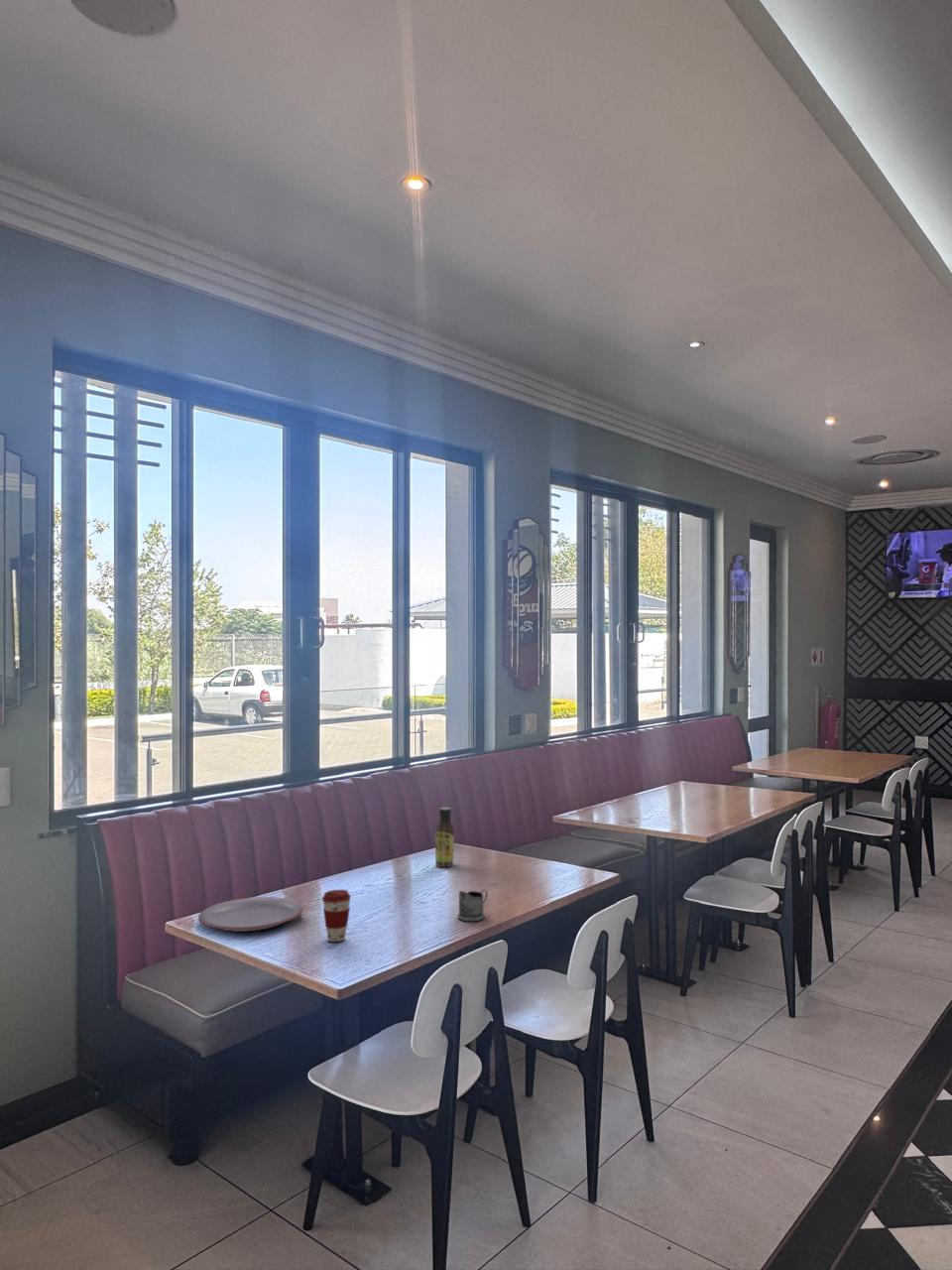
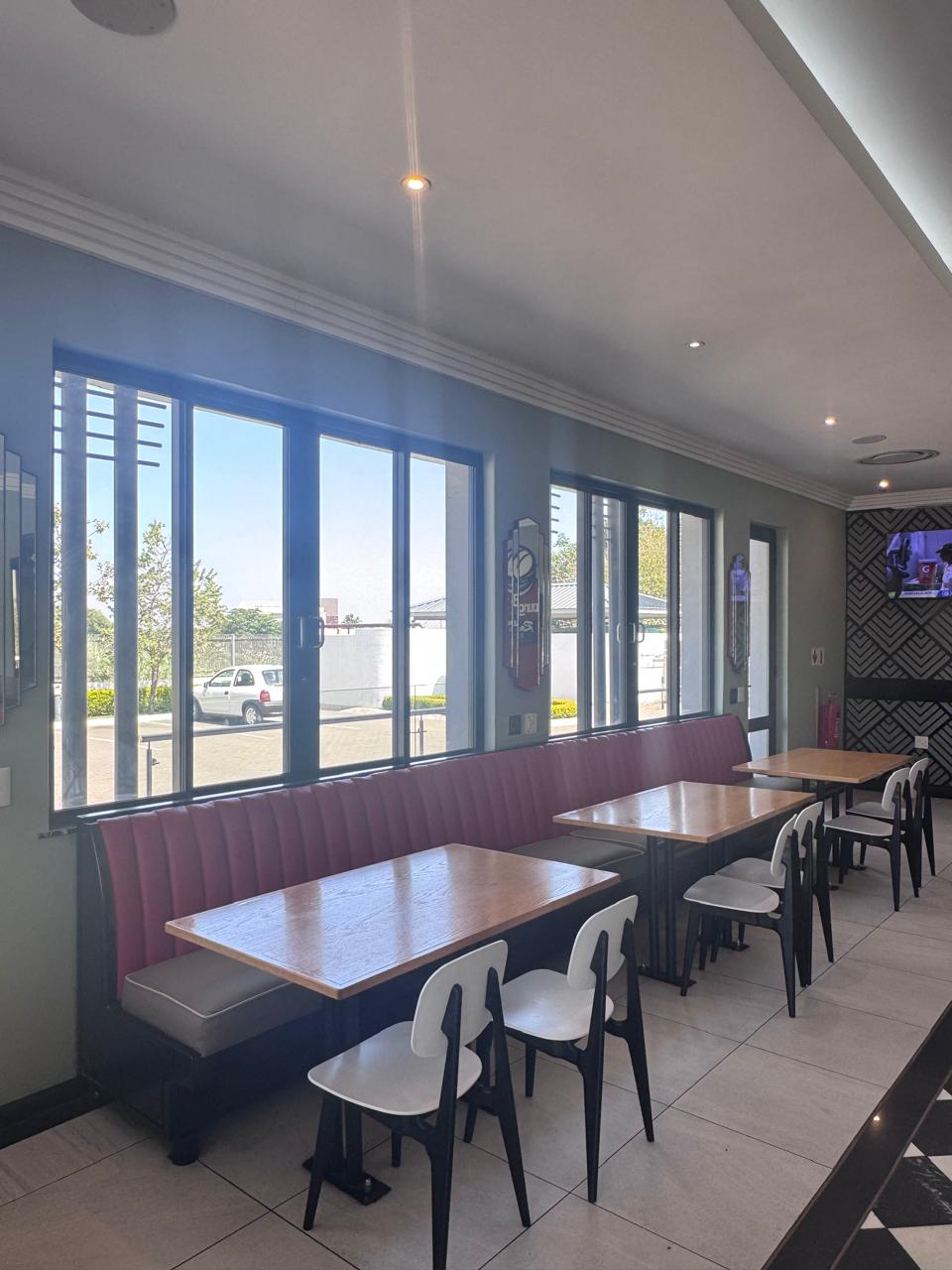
- plate [197,896,303,933]
- coffee cup [321,889,352,943]
- sauce bottle [434,807,455,868]
- tea glass holder [457,888,489,922]
